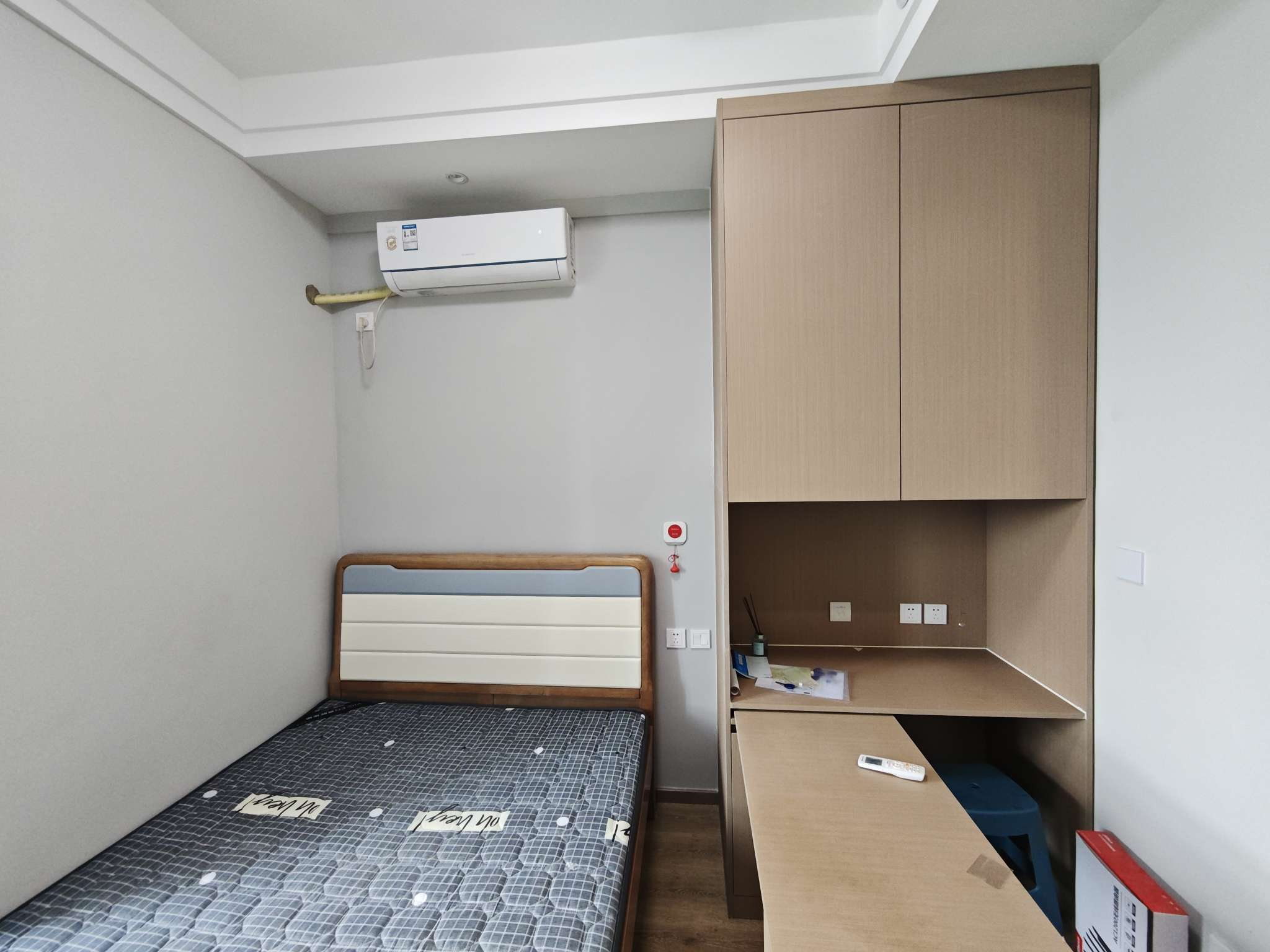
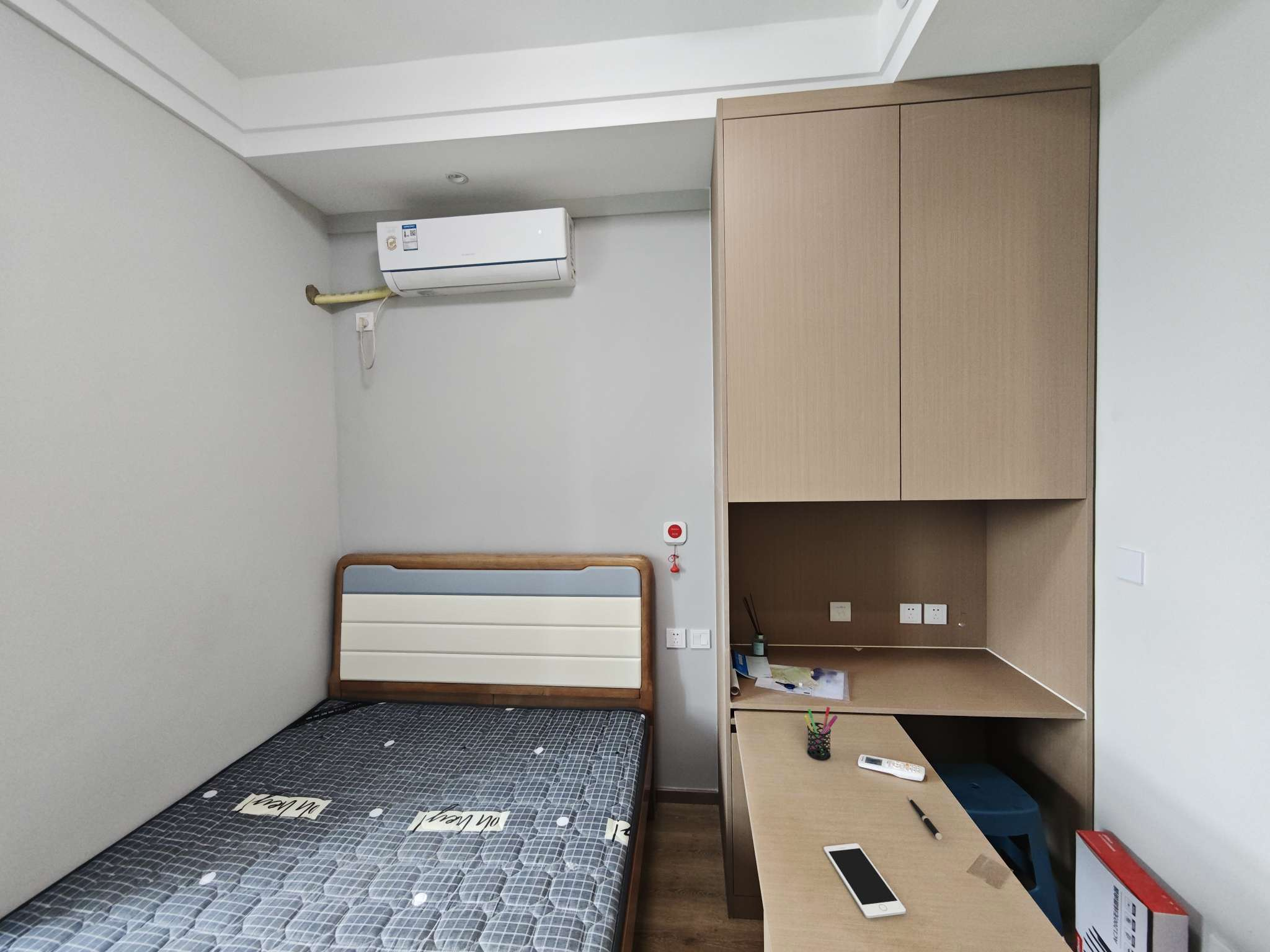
+ pen holder [804,706,838,761]
+ cell phone [823,843,907,919]
+ pen [907,795,943,840]
